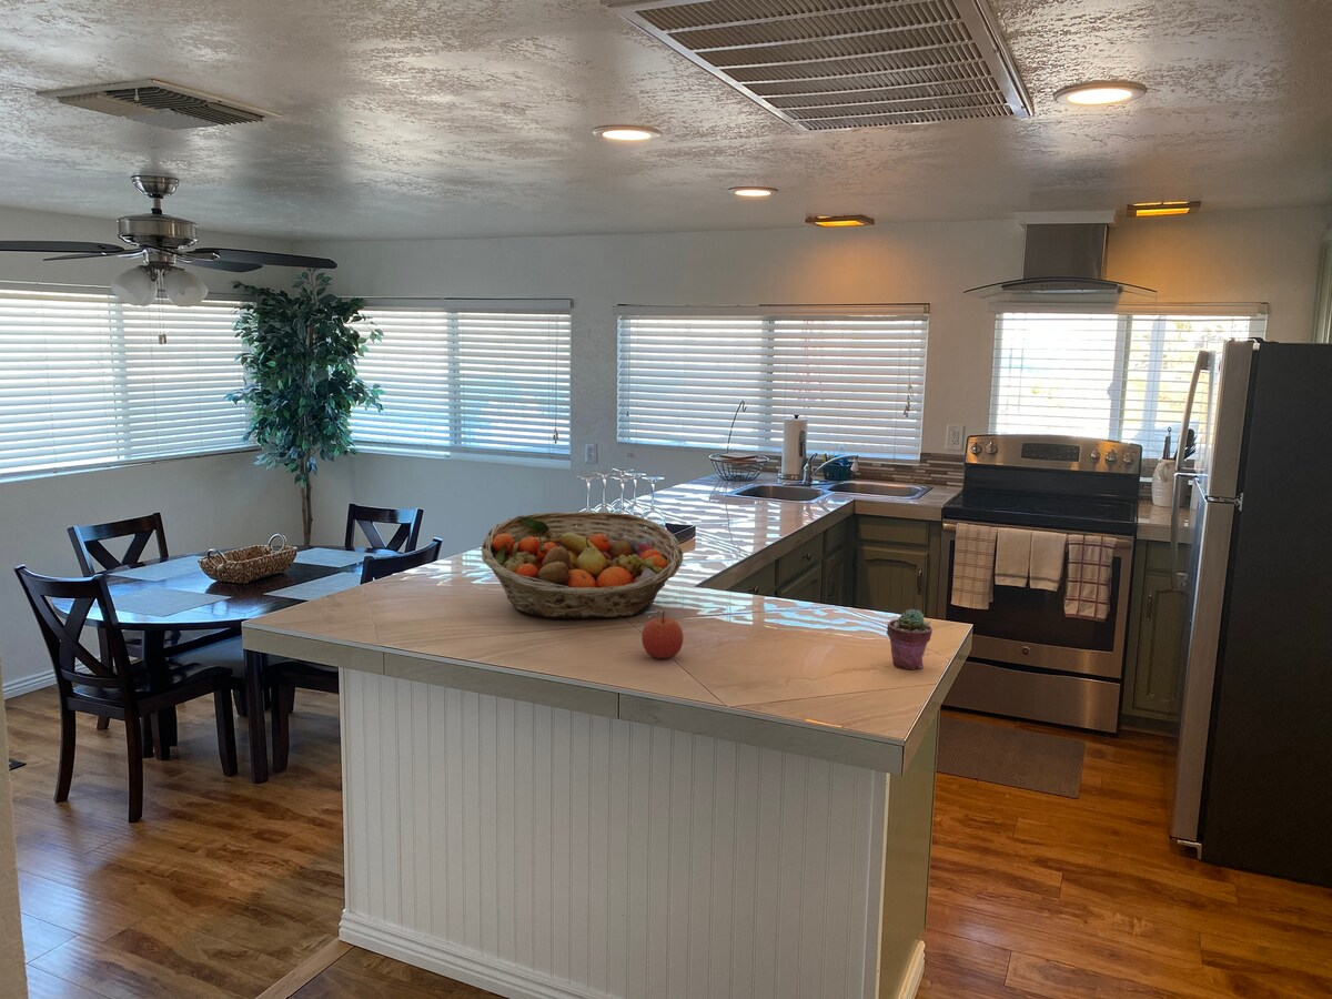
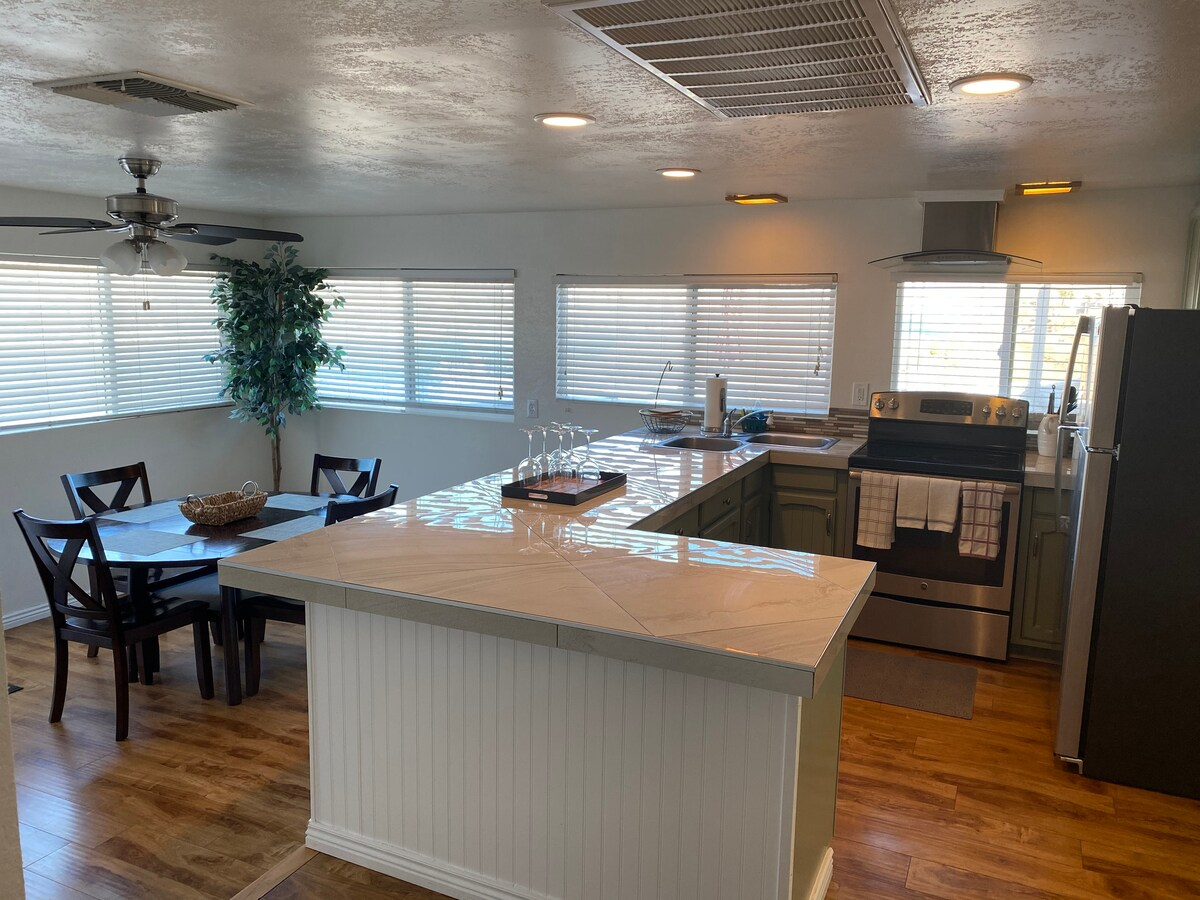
- apple [640,610,685,659]
- fruit basket [481,511,684,619]
- potted succulent [886,608,934,670]
